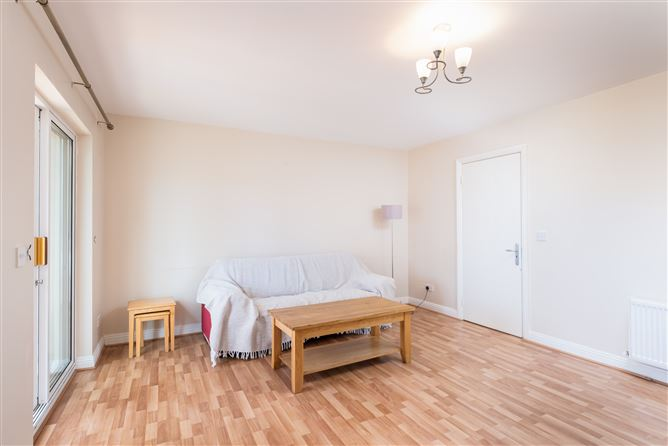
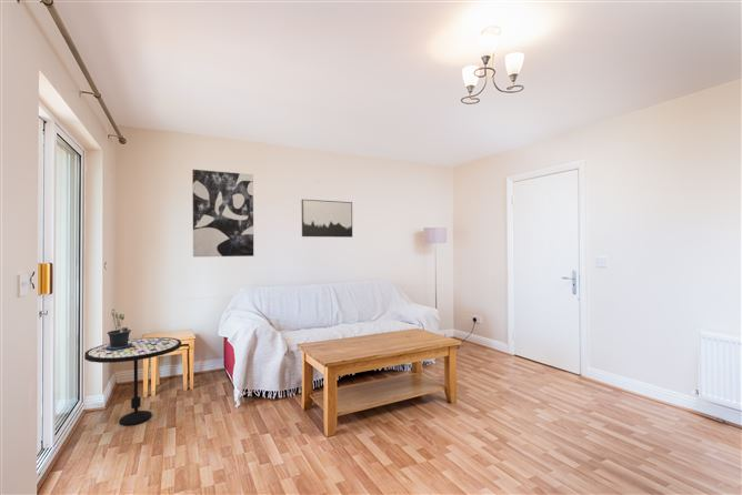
+ wall art [191,169,254,257]
+ side table [83,336,182,427]
+ potted plant [106,307,132,351]
+ wall art [301,199,353,239]
